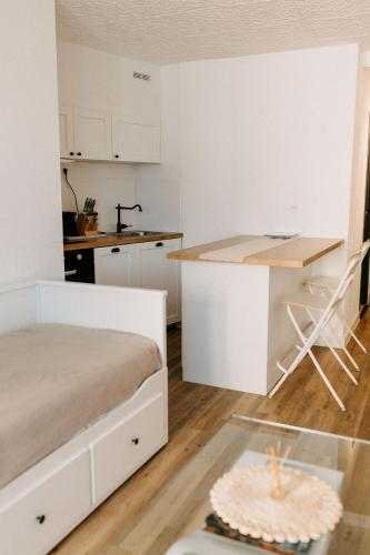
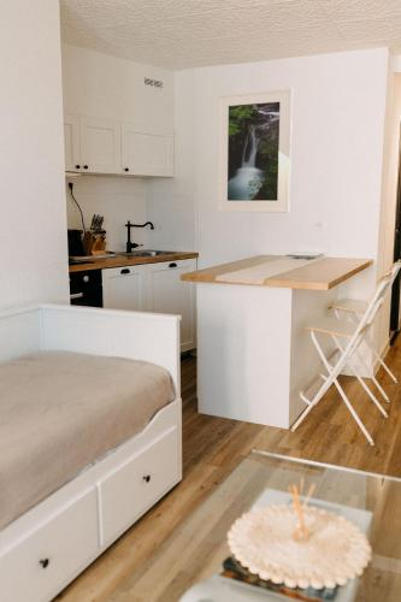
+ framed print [216,87,294,214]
